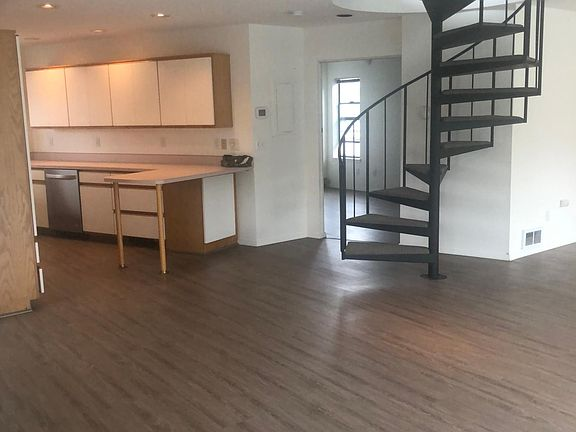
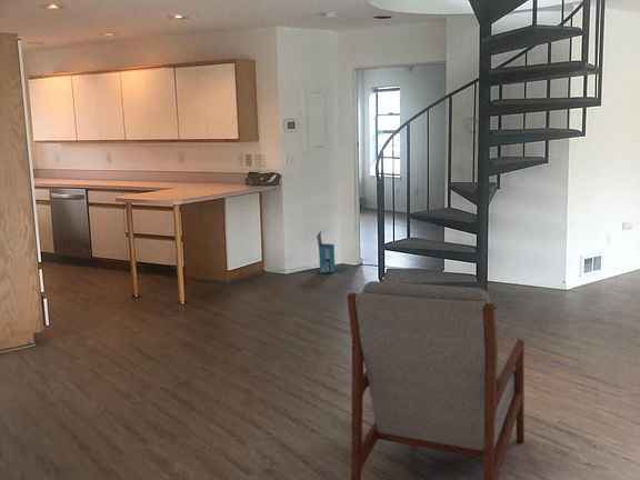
+ cardboard box [316,230,336,274]
+ armchair [346,280,526,480]
